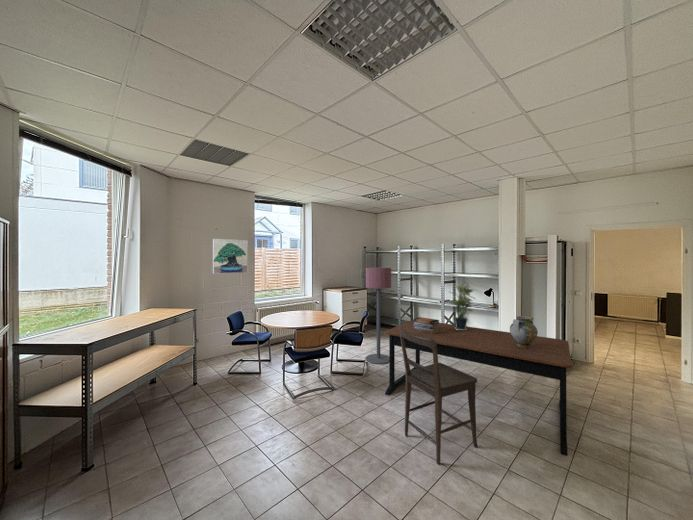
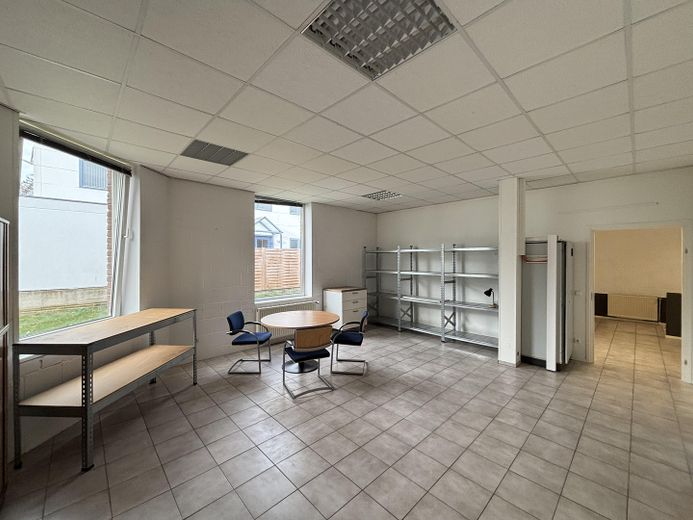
- book stack [412,316,440,334]
- dining table [383,319,573,457]
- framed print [212,238,248,275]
- chair [399,329,479,465]
- ceramic jug [509,315,539,348]
- potted plant [448,282,477,330]
- floor lamp [364,267,392,365]
